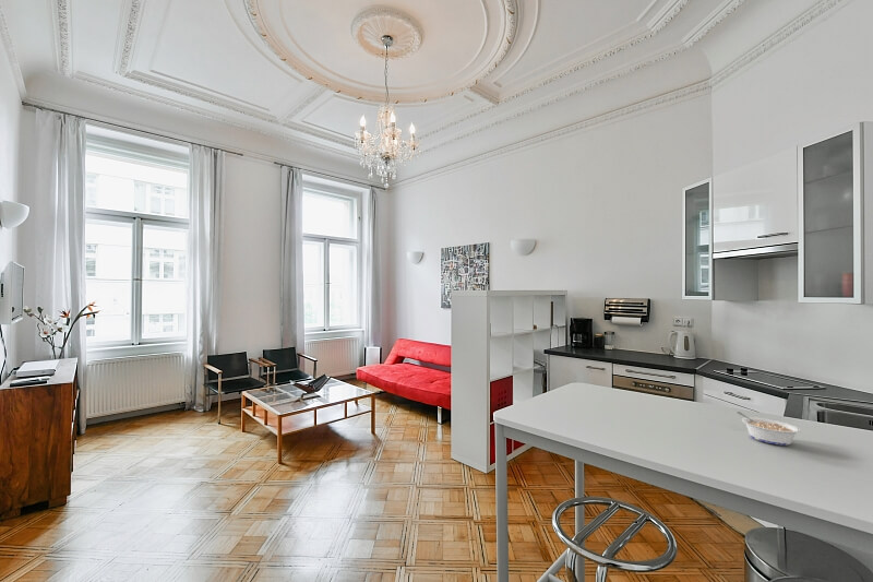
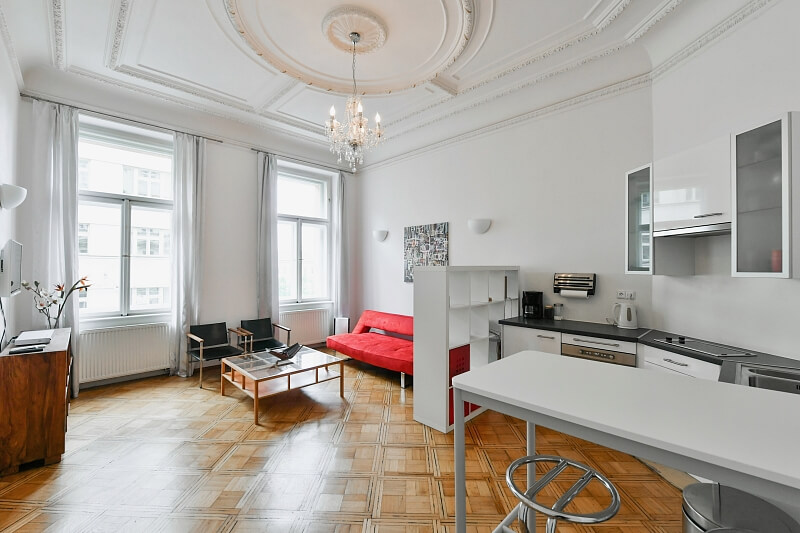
- legume [737,411,802,447]
